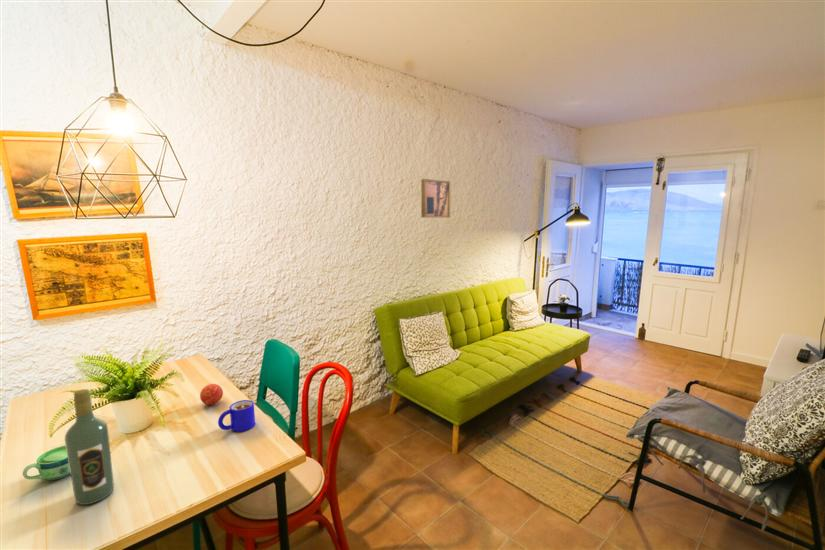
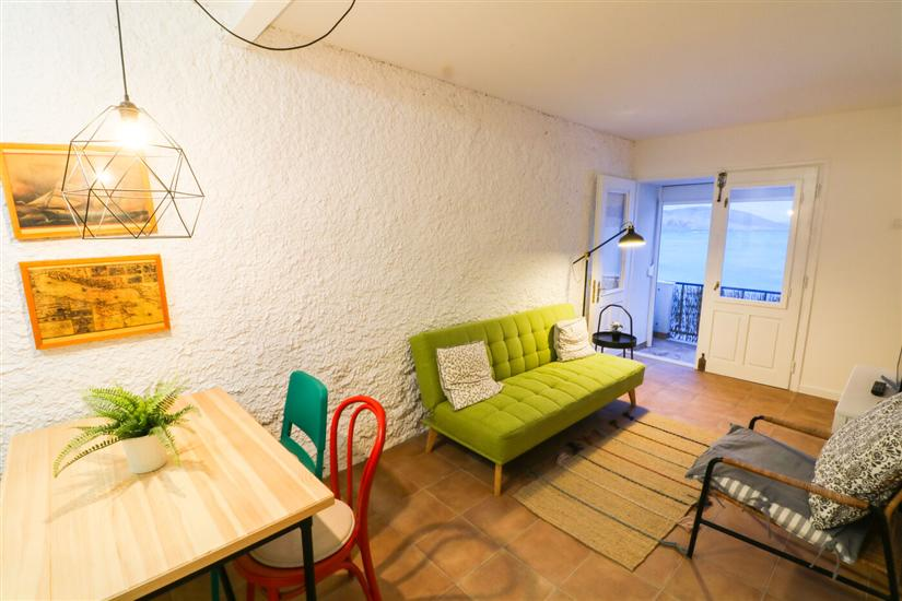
- wine bottle [64,388,115,506]
- wall art [420,178,452,219]
- apple [199,383,224,406]
- mug [217,399,256,433]
- cup [22,445,71,481]
